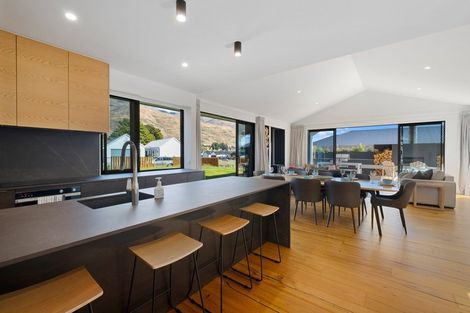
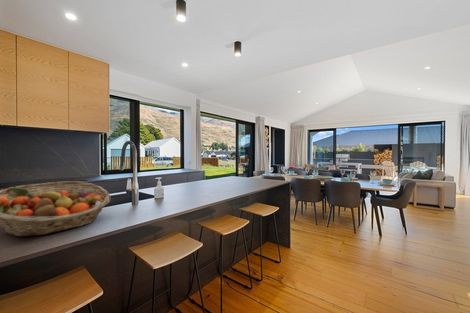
+ fruit basket [0,180,111,238]
